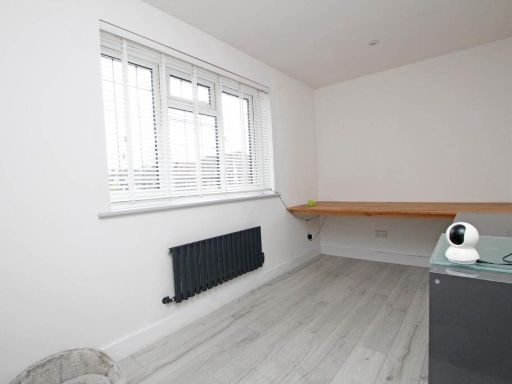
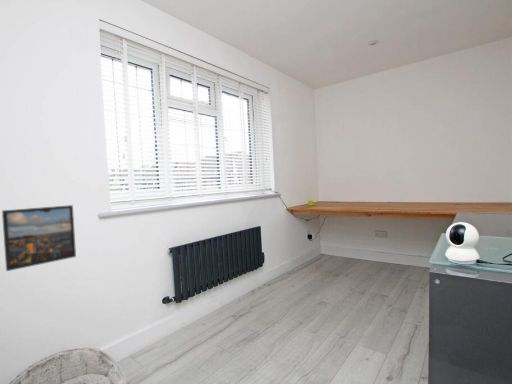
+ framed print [1,204,77,272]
